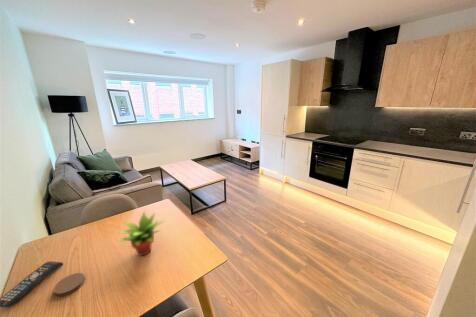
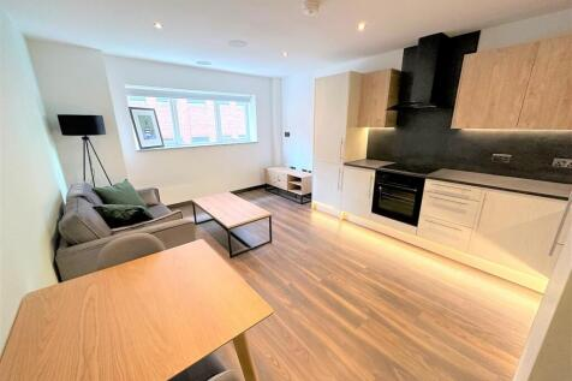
- remote control [0,260,64,308]
- succulent plant [116,211,165,257]
- coaster [53,272,86,297]
